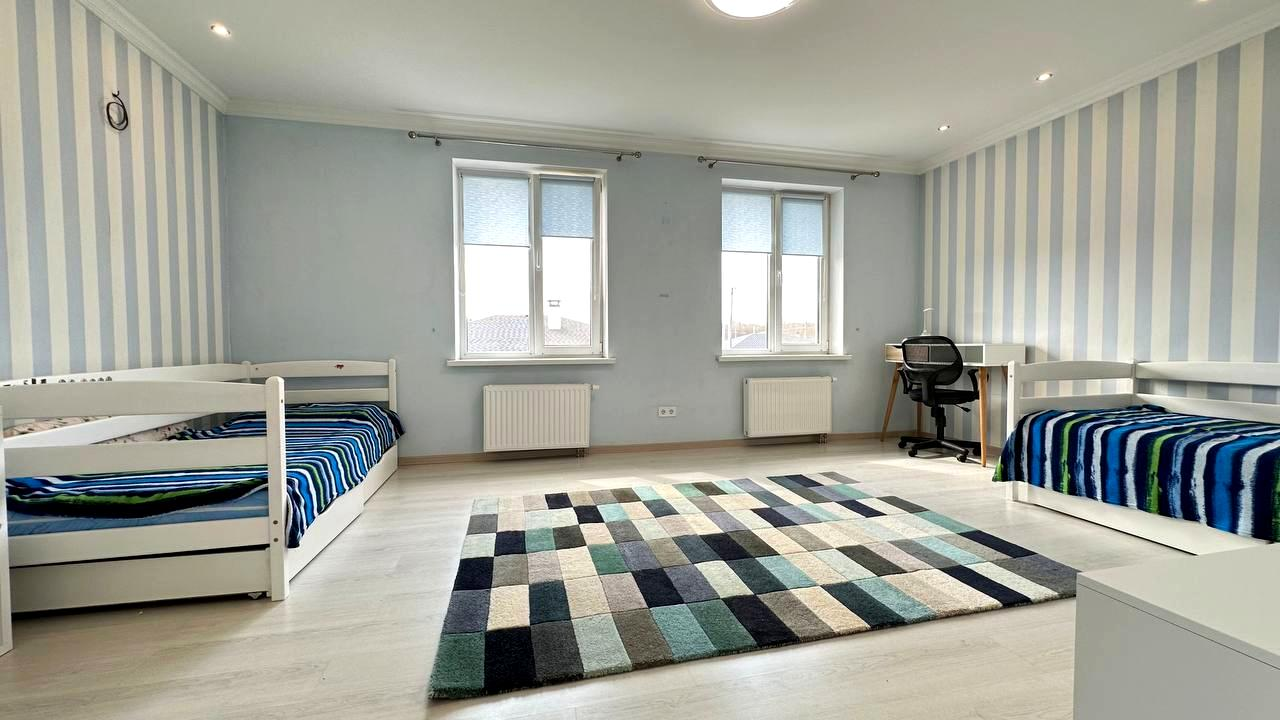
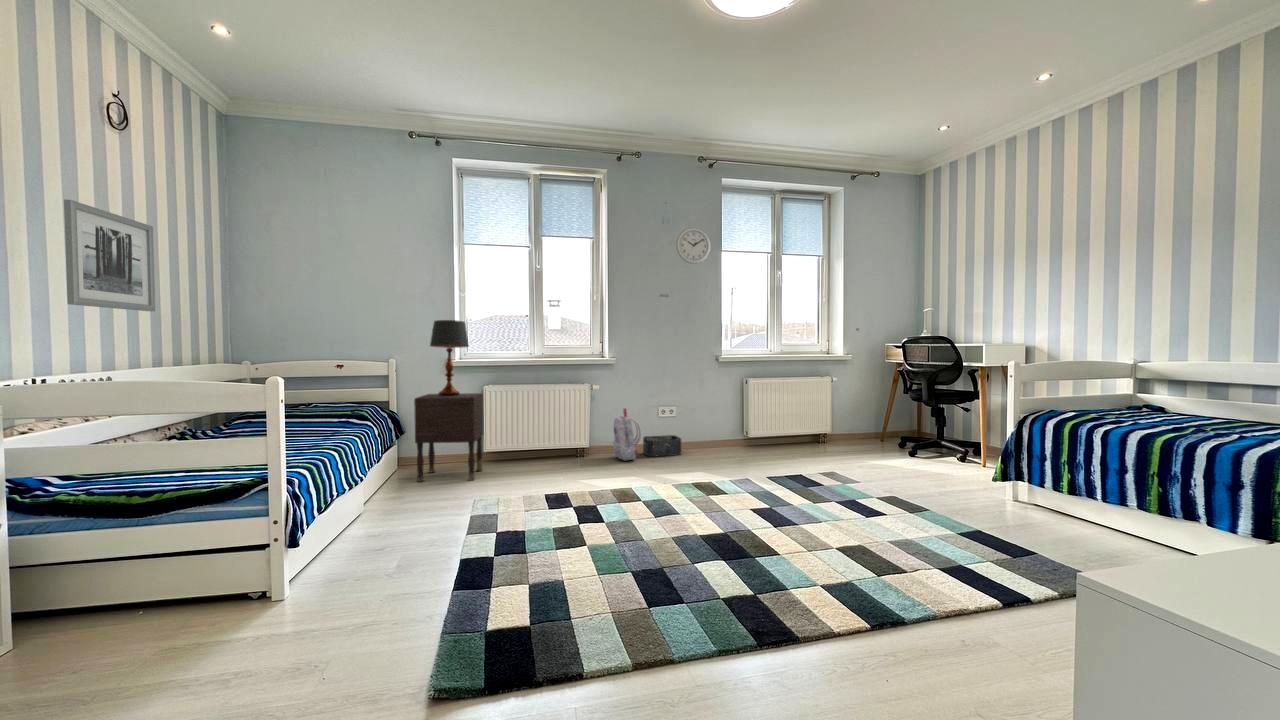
+ table lamp [429,319,470,395]
+ backpack [612,407,642,462]
+ storage bin [642,434,682,458]
+ wall clock [675,227,711,265]
+ nightstand [413,392,484,483]
+ wall art [63,198,156,312]
